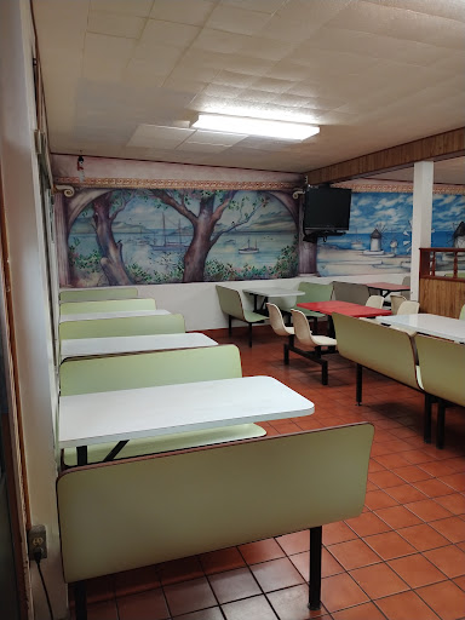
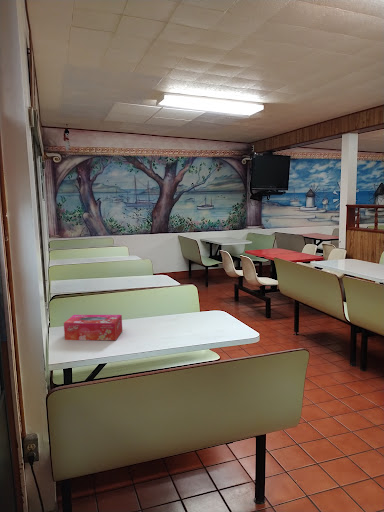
+ tissue box [63,314,123,341]
